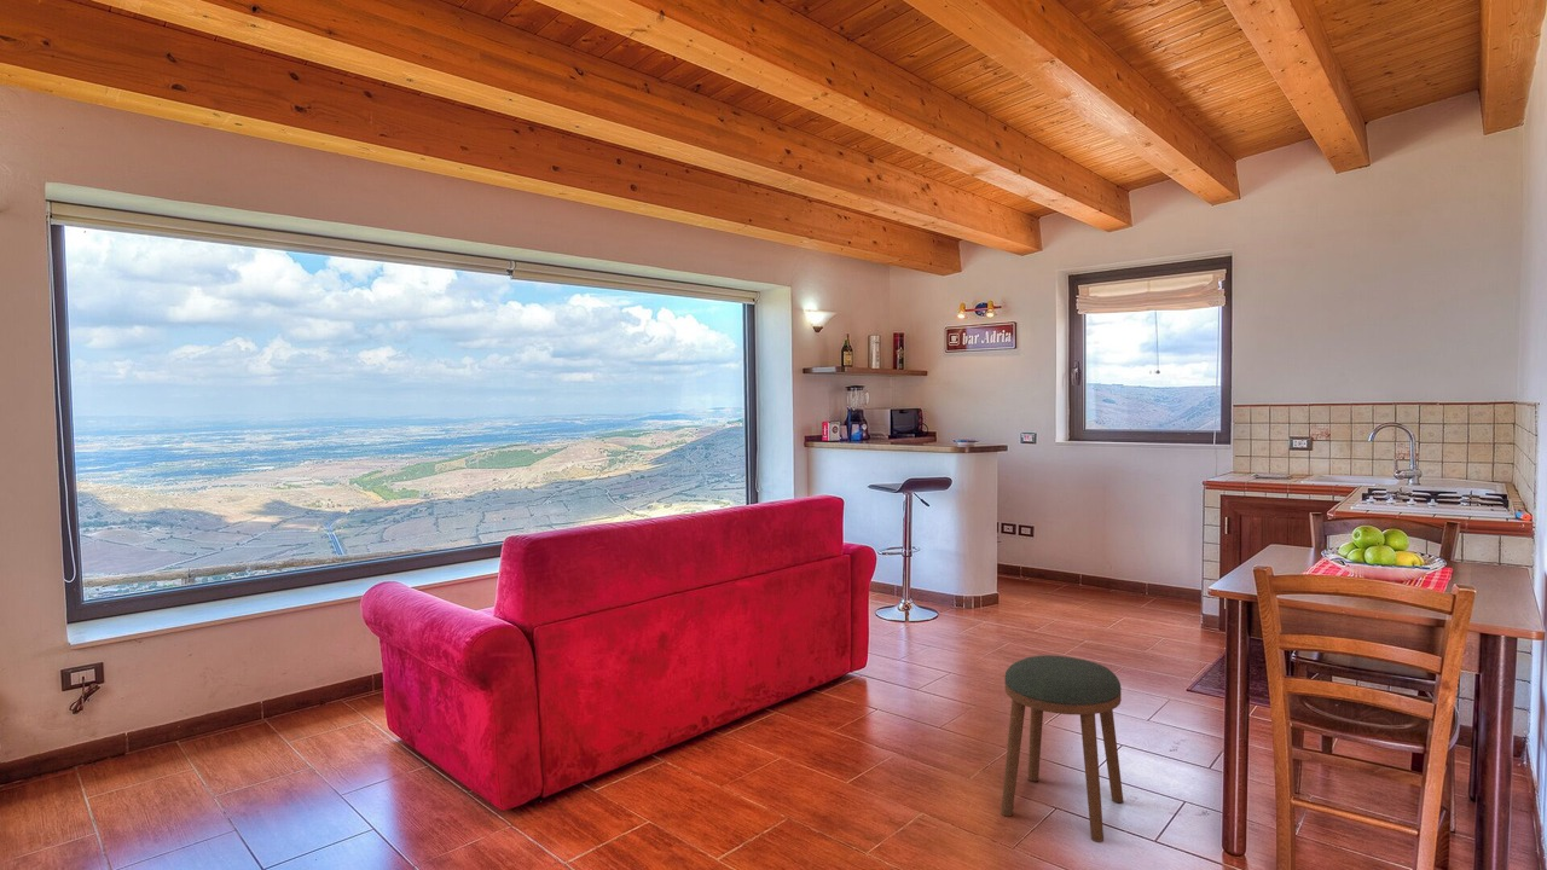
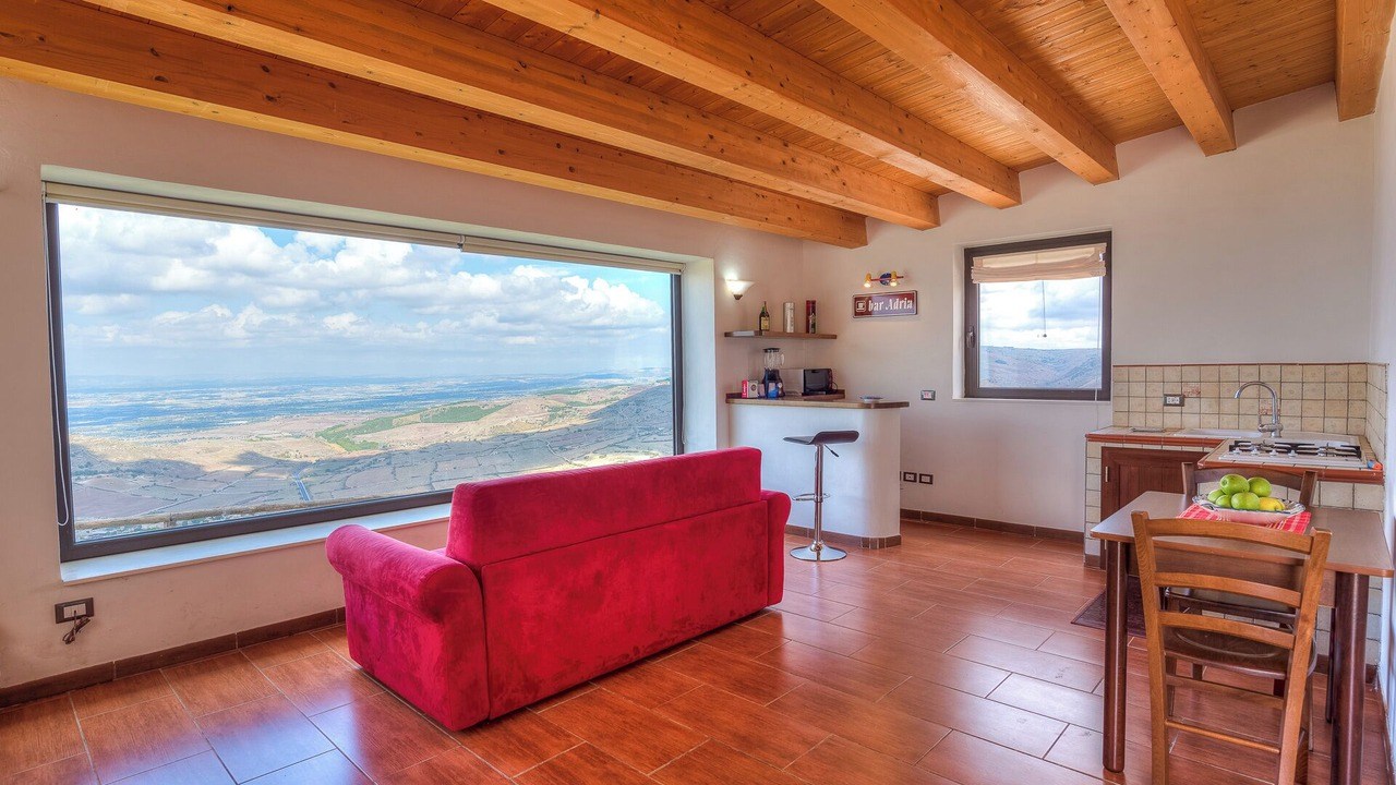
- stool [1000,655,1124,843]
